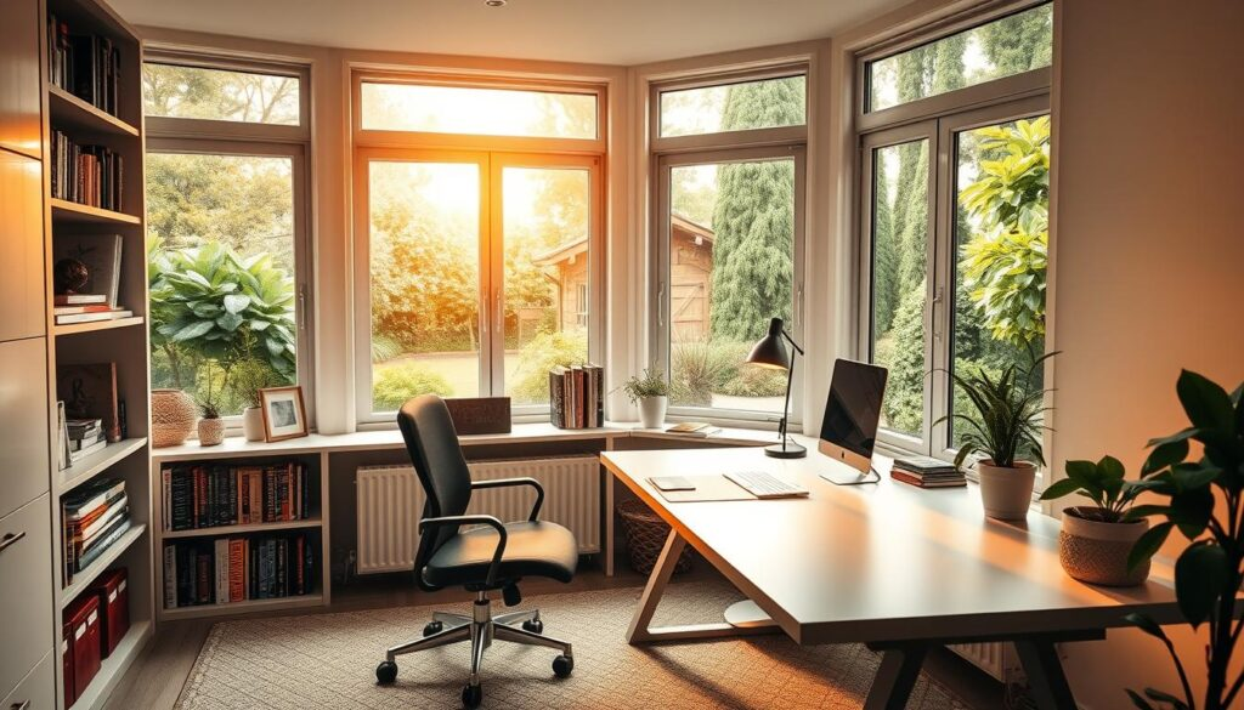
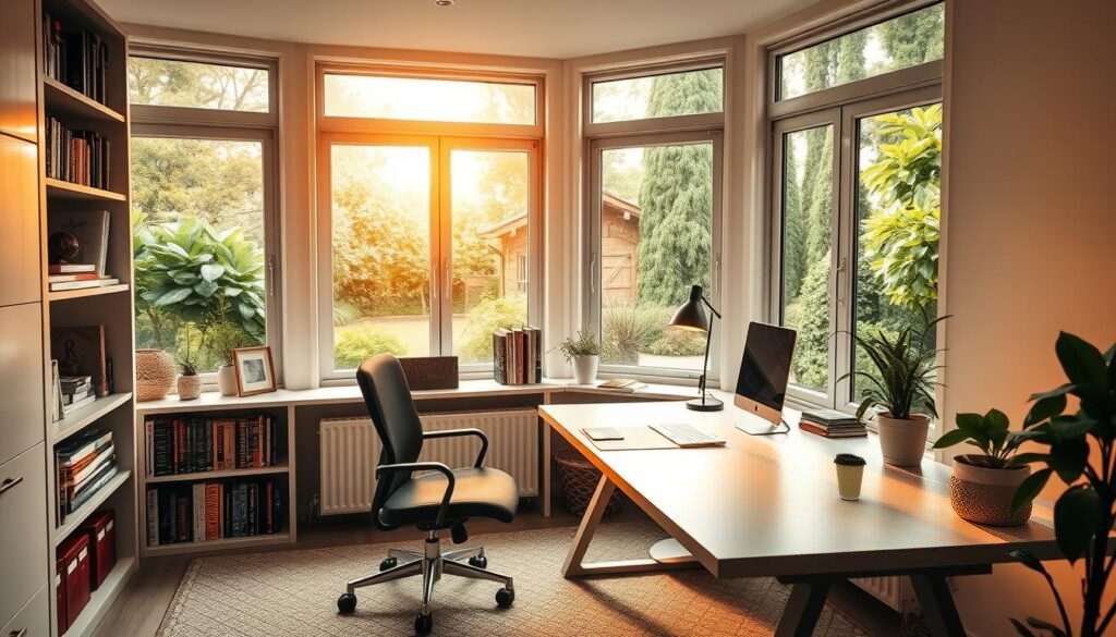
+ coffee cup [833,452,868,501]
